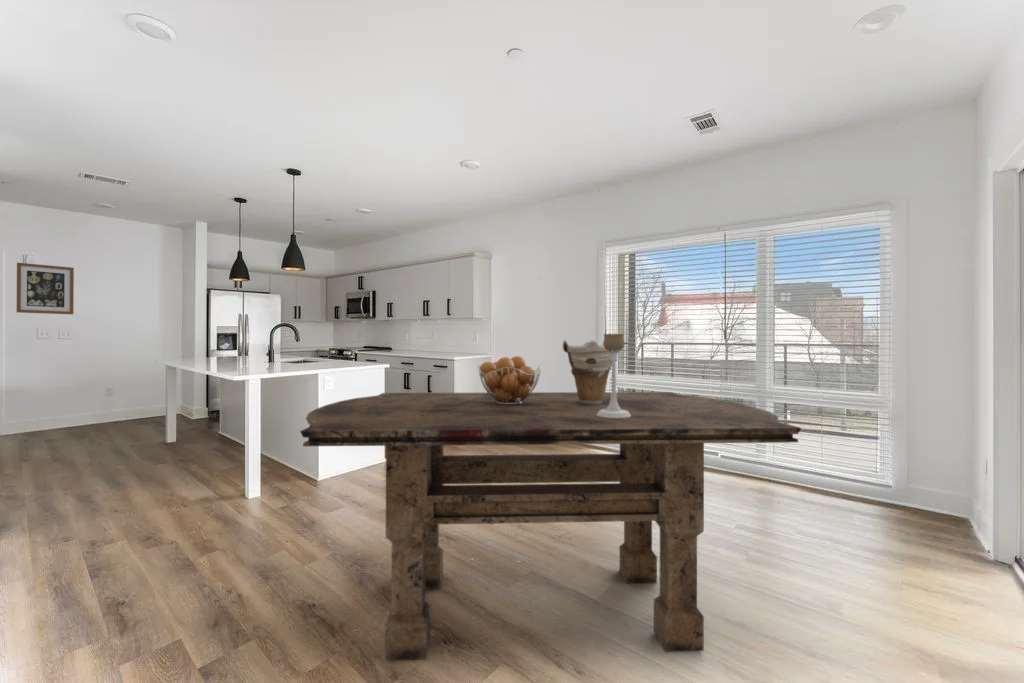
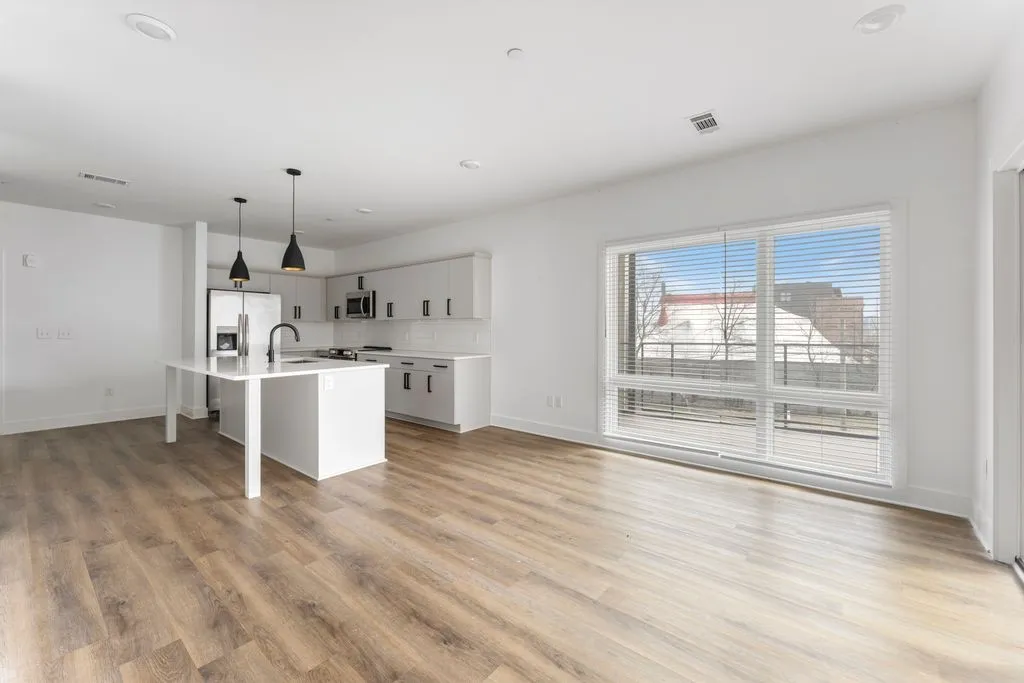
- fruit basket [477,355,542,404]
- wall art [16,262,75,315]
- dining table [299,391,802,662]
- vase [562,339,612,404]
- candle holder [596,333,631,418]
